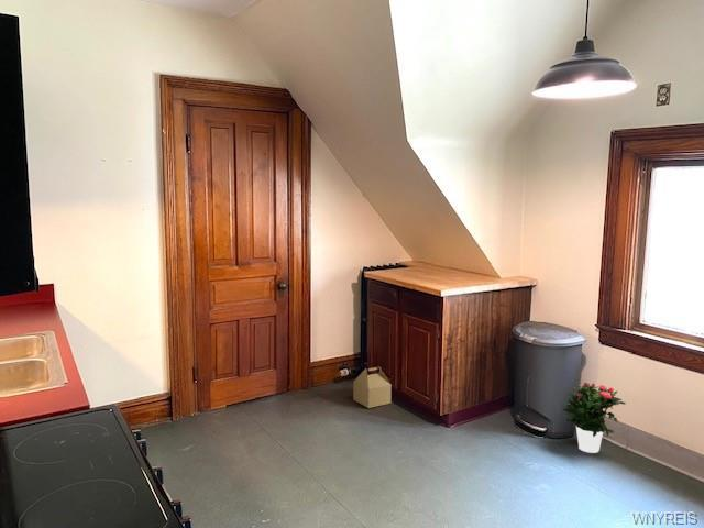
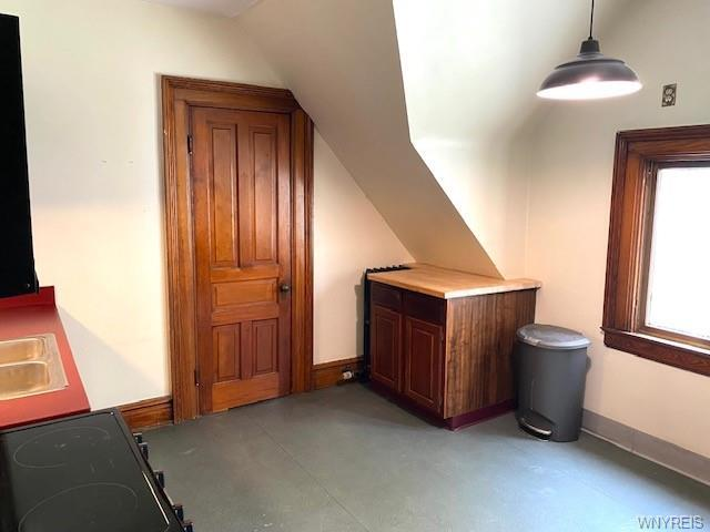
- potted flower [561,381,627,454]
- cardboard box [352,365,393,409]
